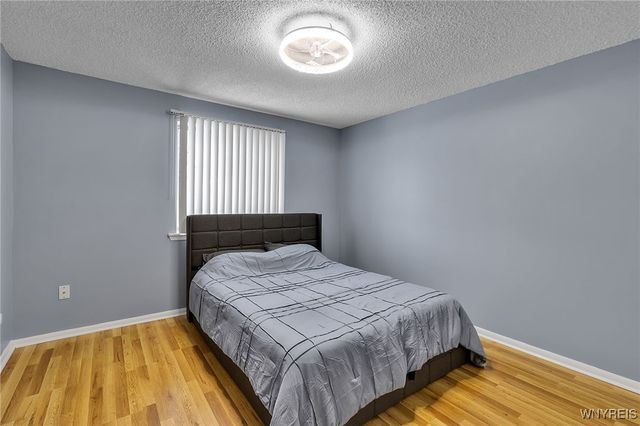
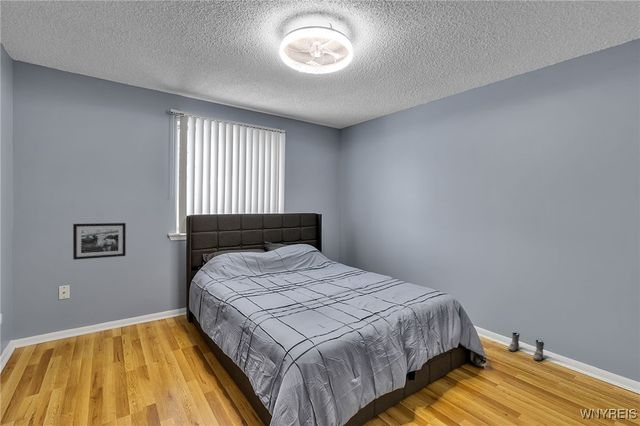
+ boots [507,332,545,362]
+ picture frame [72,222,127,261]
